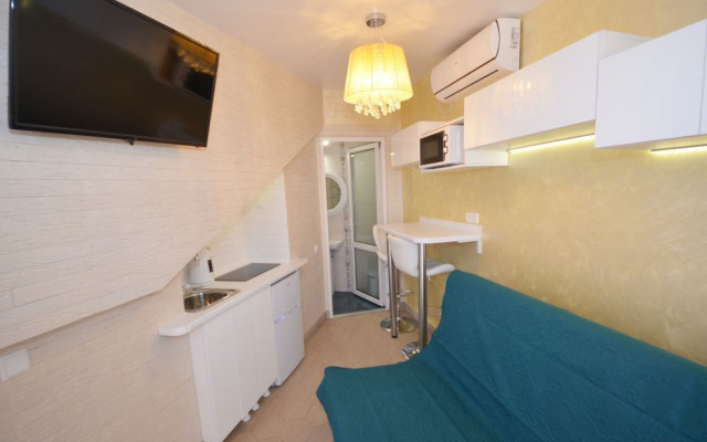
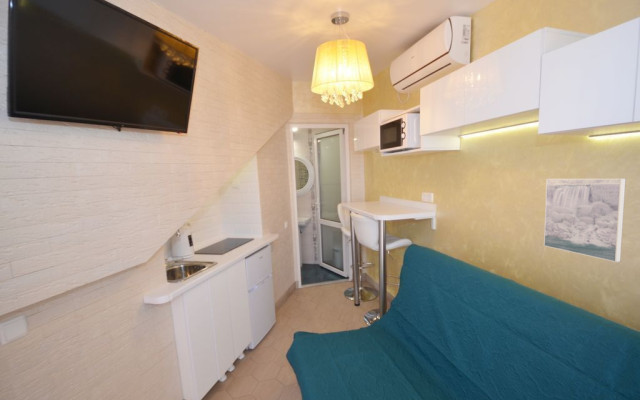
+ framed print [543,177,627,263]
